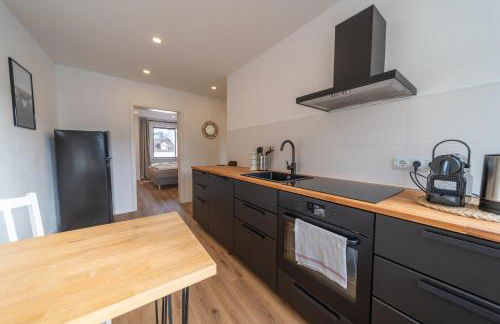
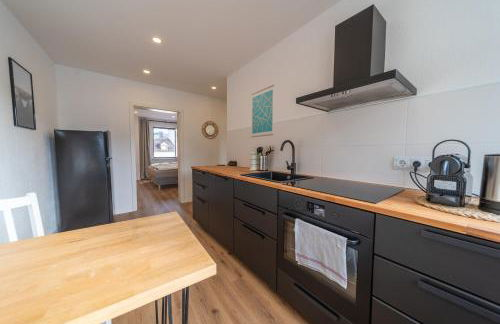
+ wall art [250,84,275,138]
